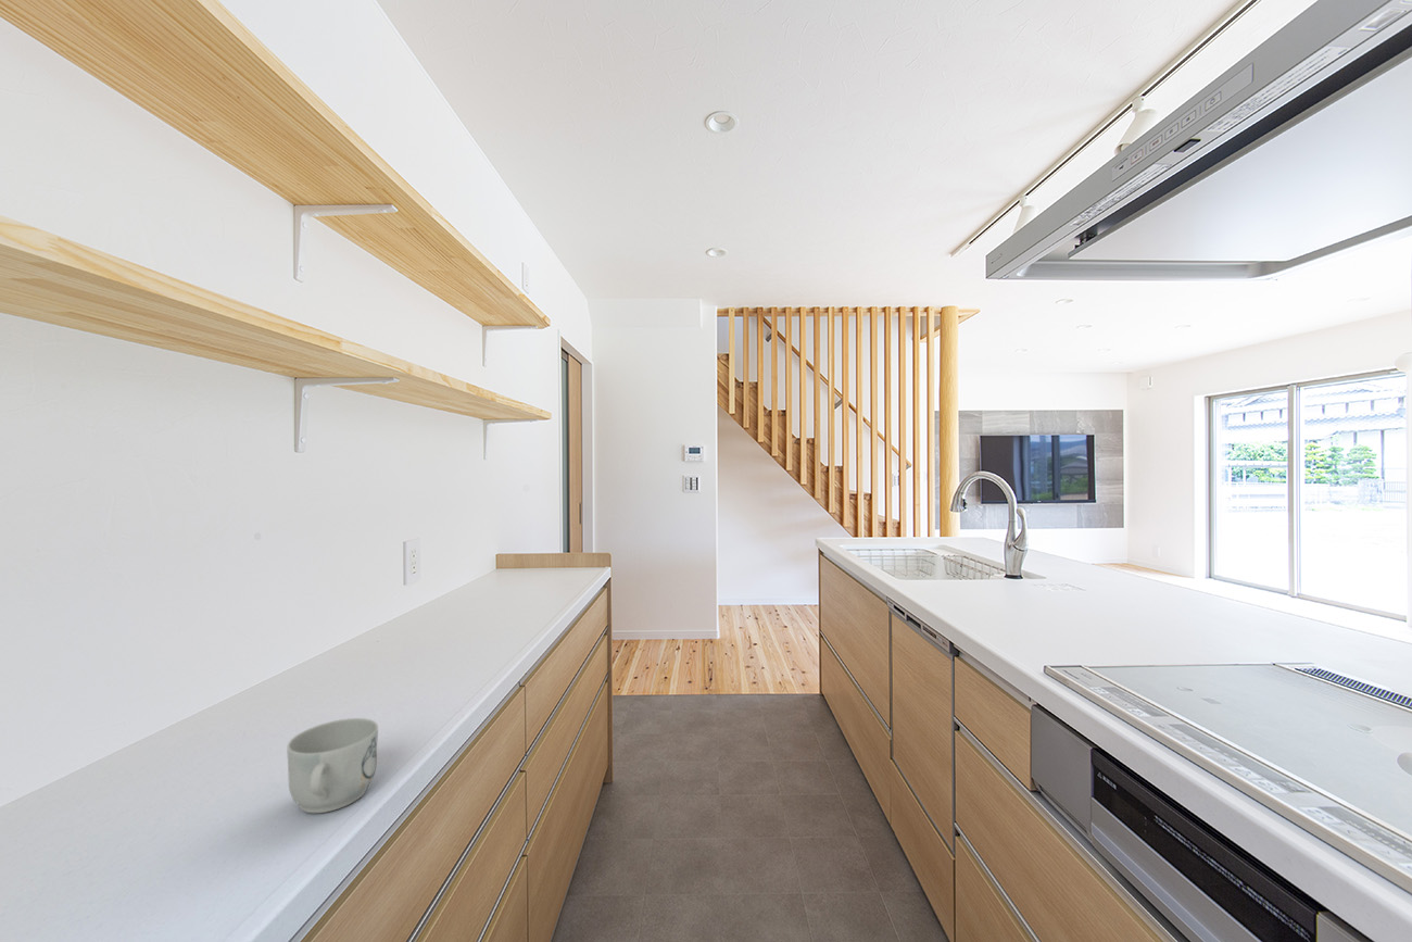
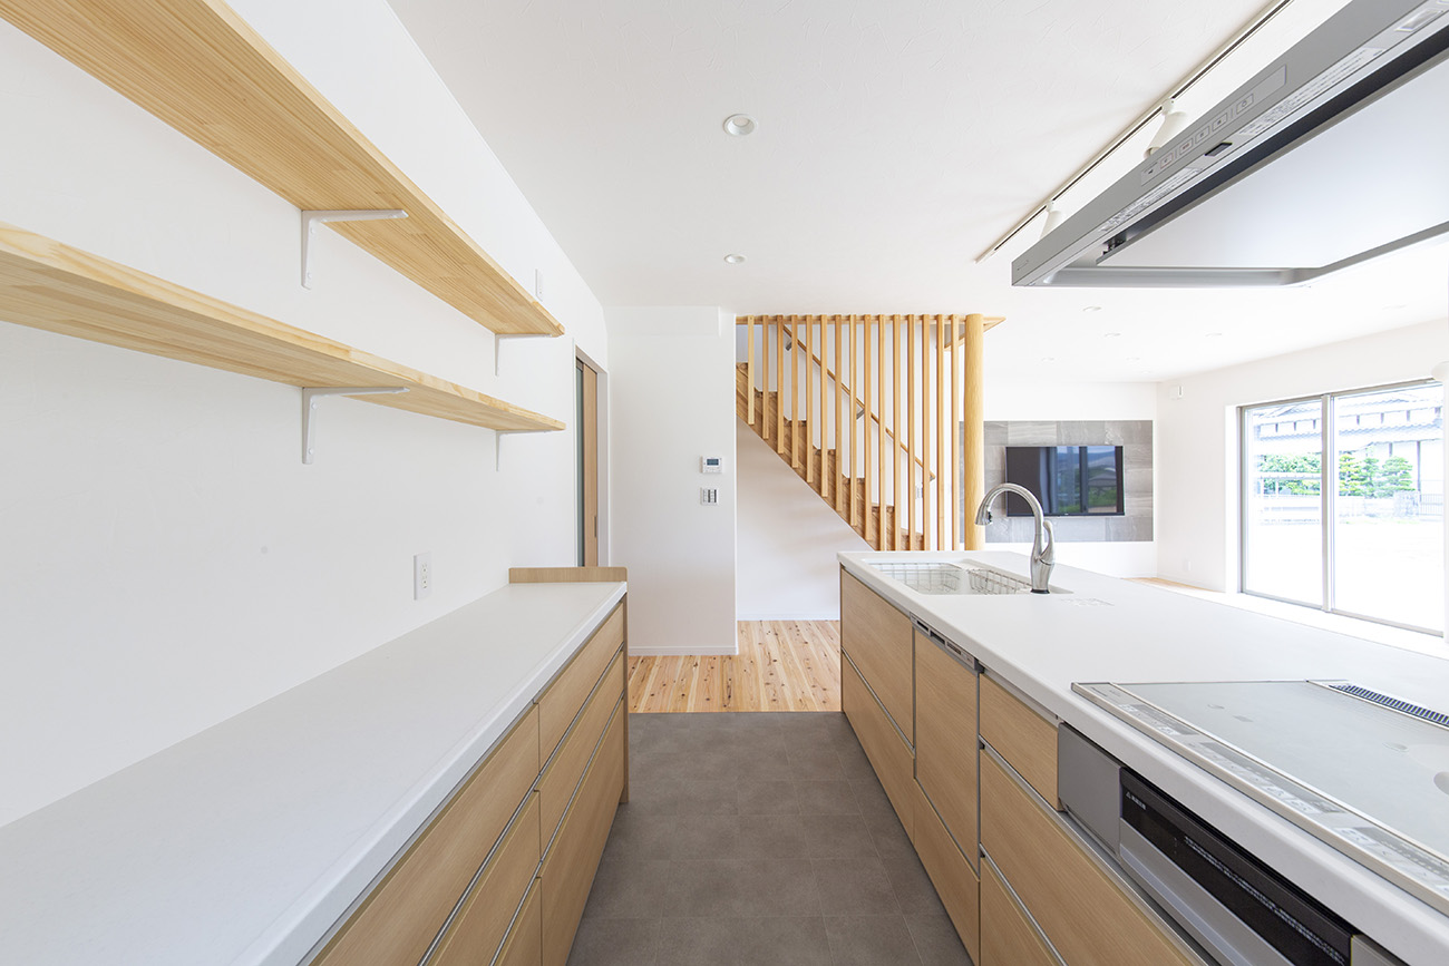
- mug [287,717,379,814]
